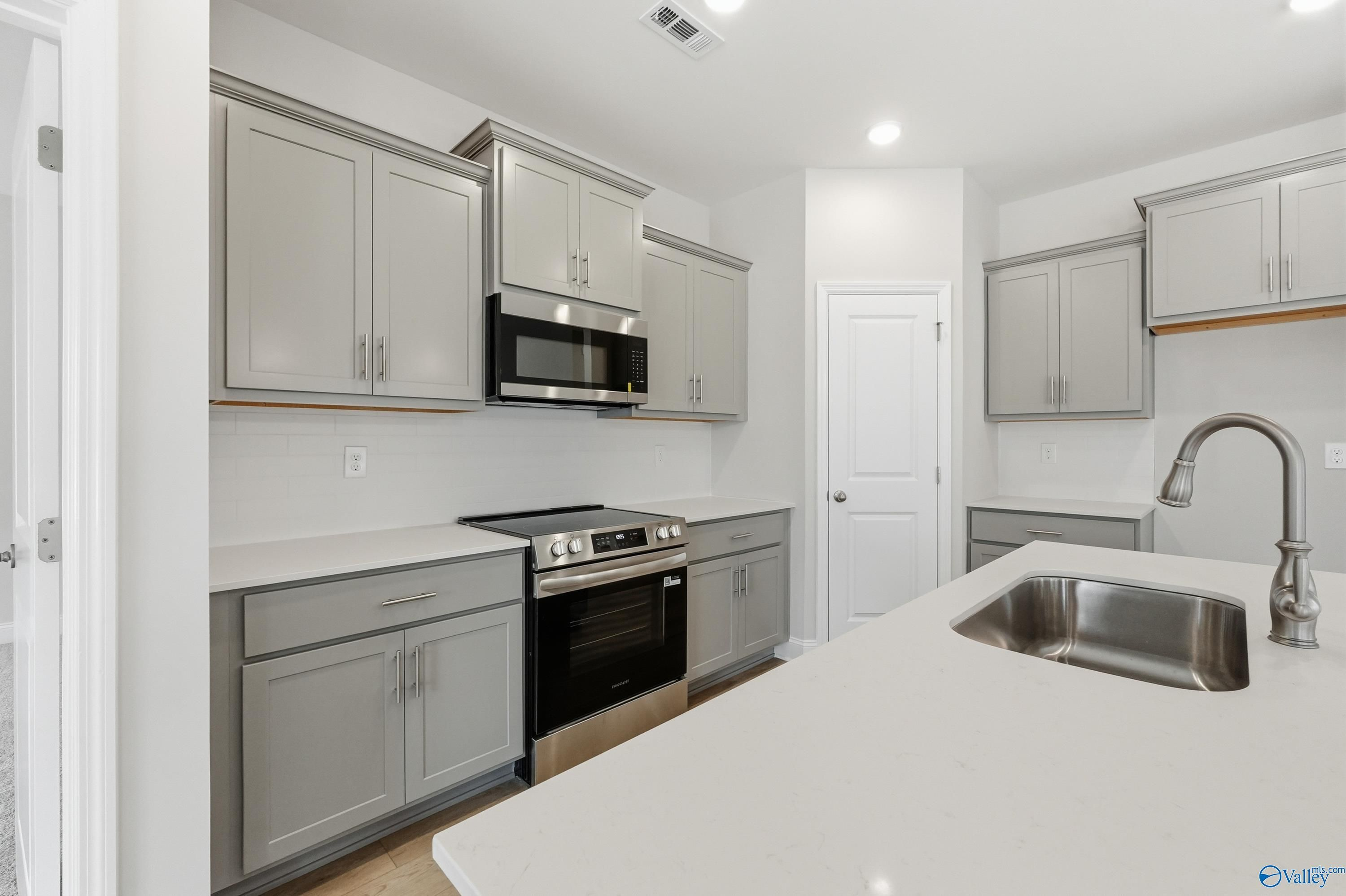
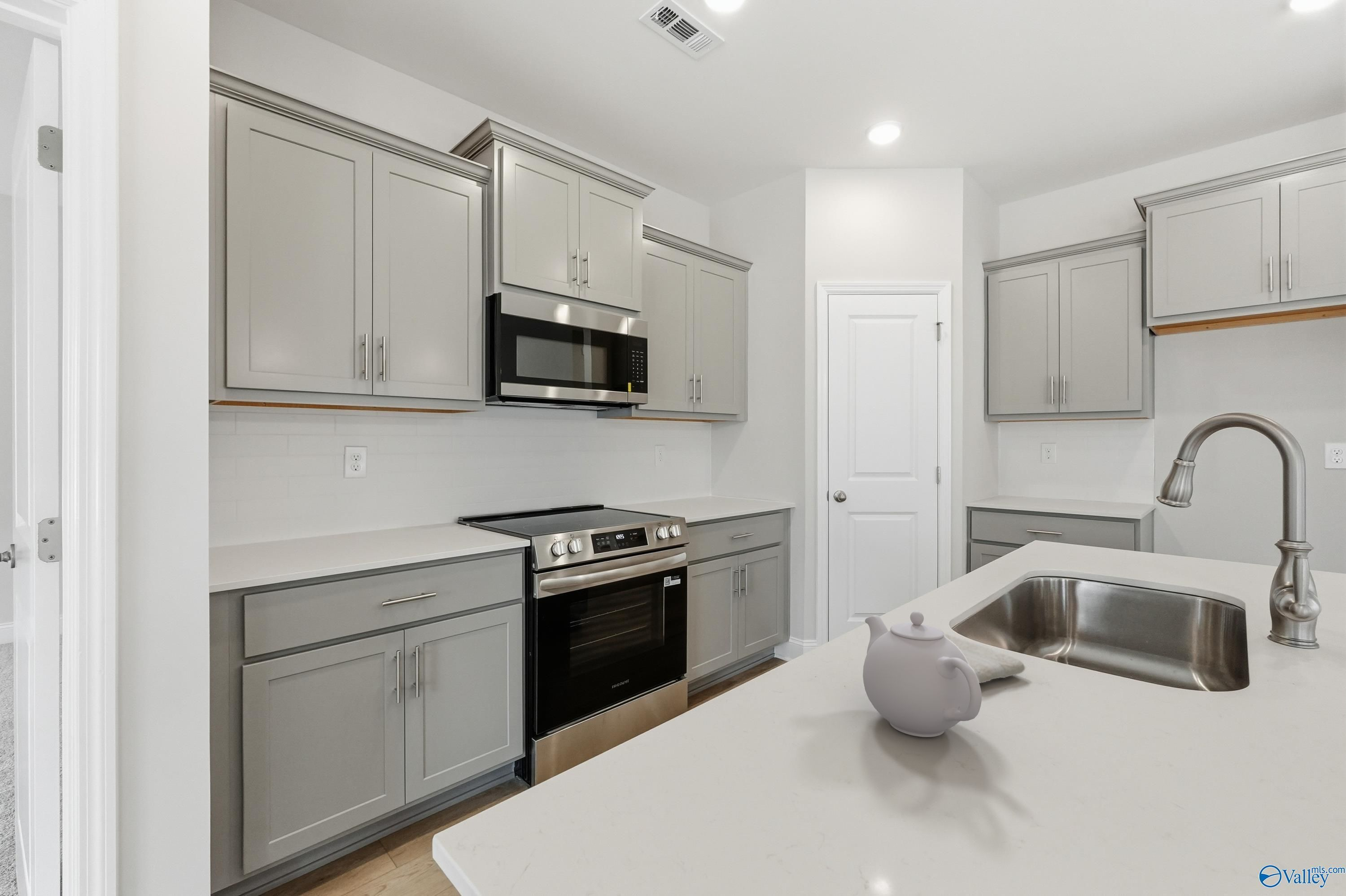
+ teapot [862,611,982,738]
+ washcloth [944,633,1025,684]
